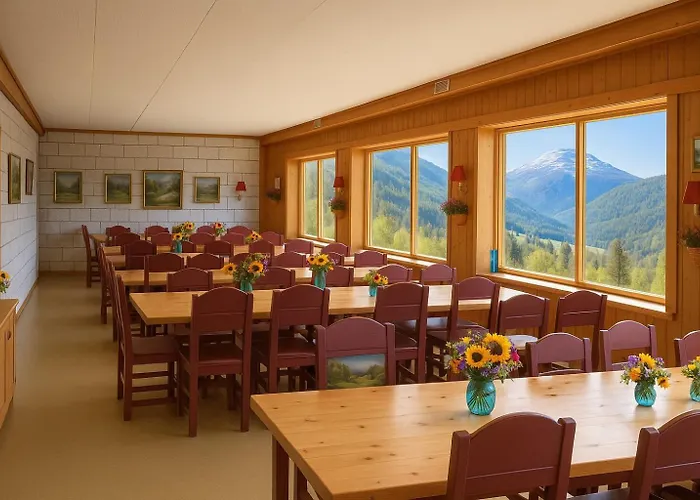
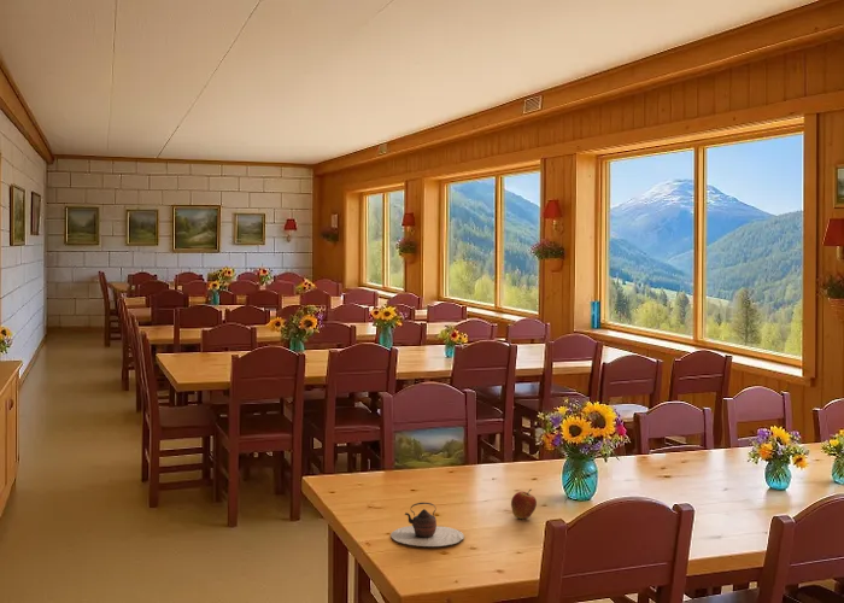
+ fruit [510,488,538,520]
+ teapot [389,502,465,548]
